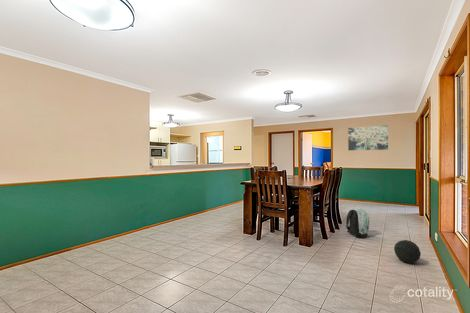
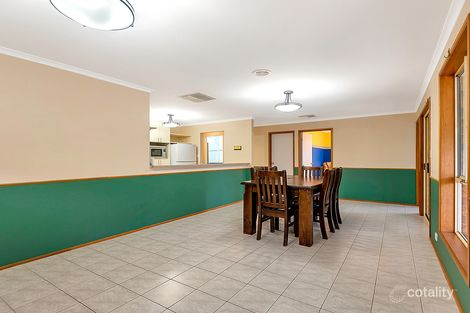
- ball [393,239,422,264]
- backpack [345,208,370,239]
- wall art [347,124,389,151]
